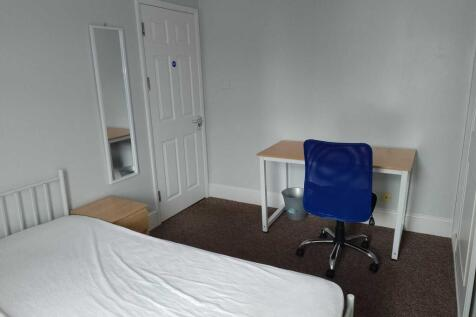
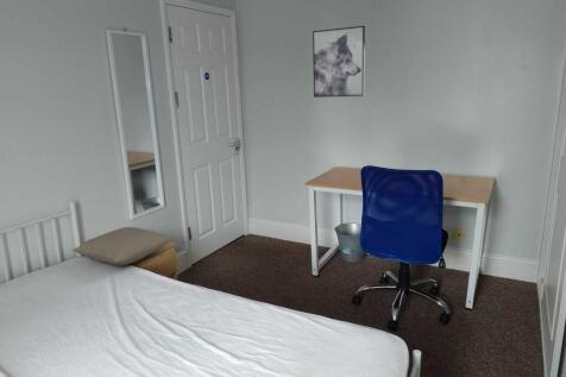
+ wall art [312,25,366,99]
+ pillow [71,226,172,266]
